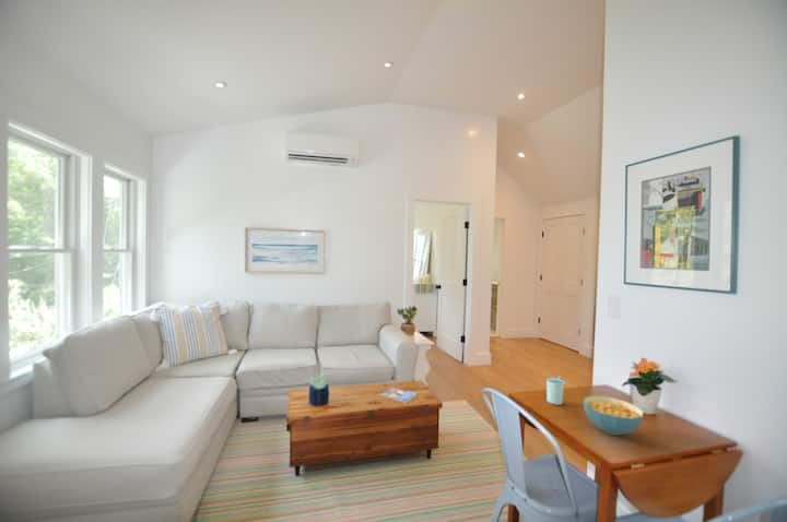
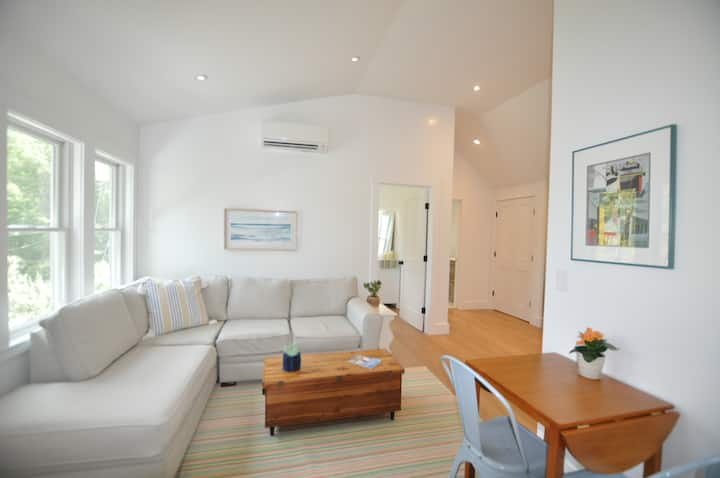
- cup [545,375,565,406]
- cereal bowl [582,395,645,437]
